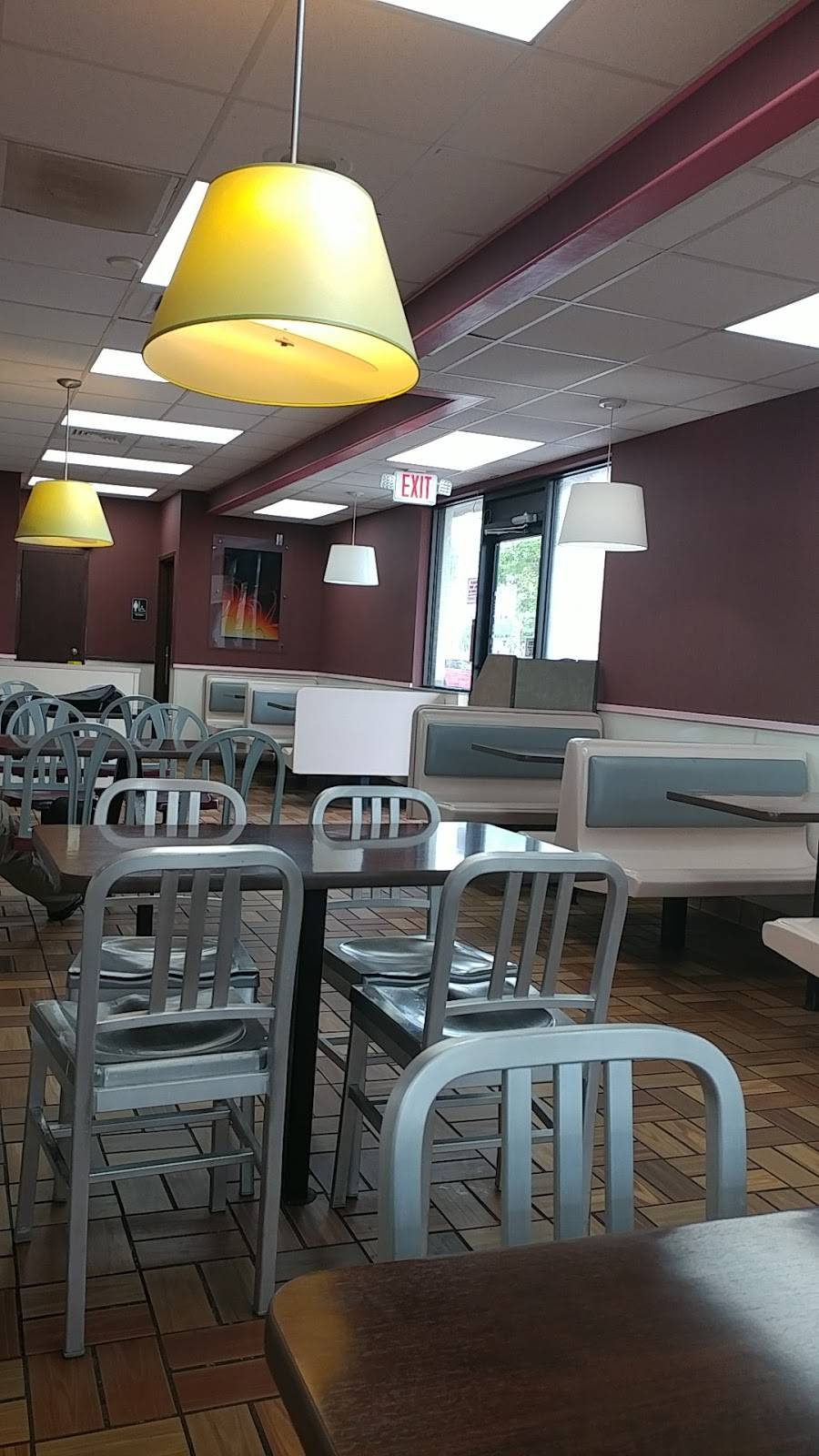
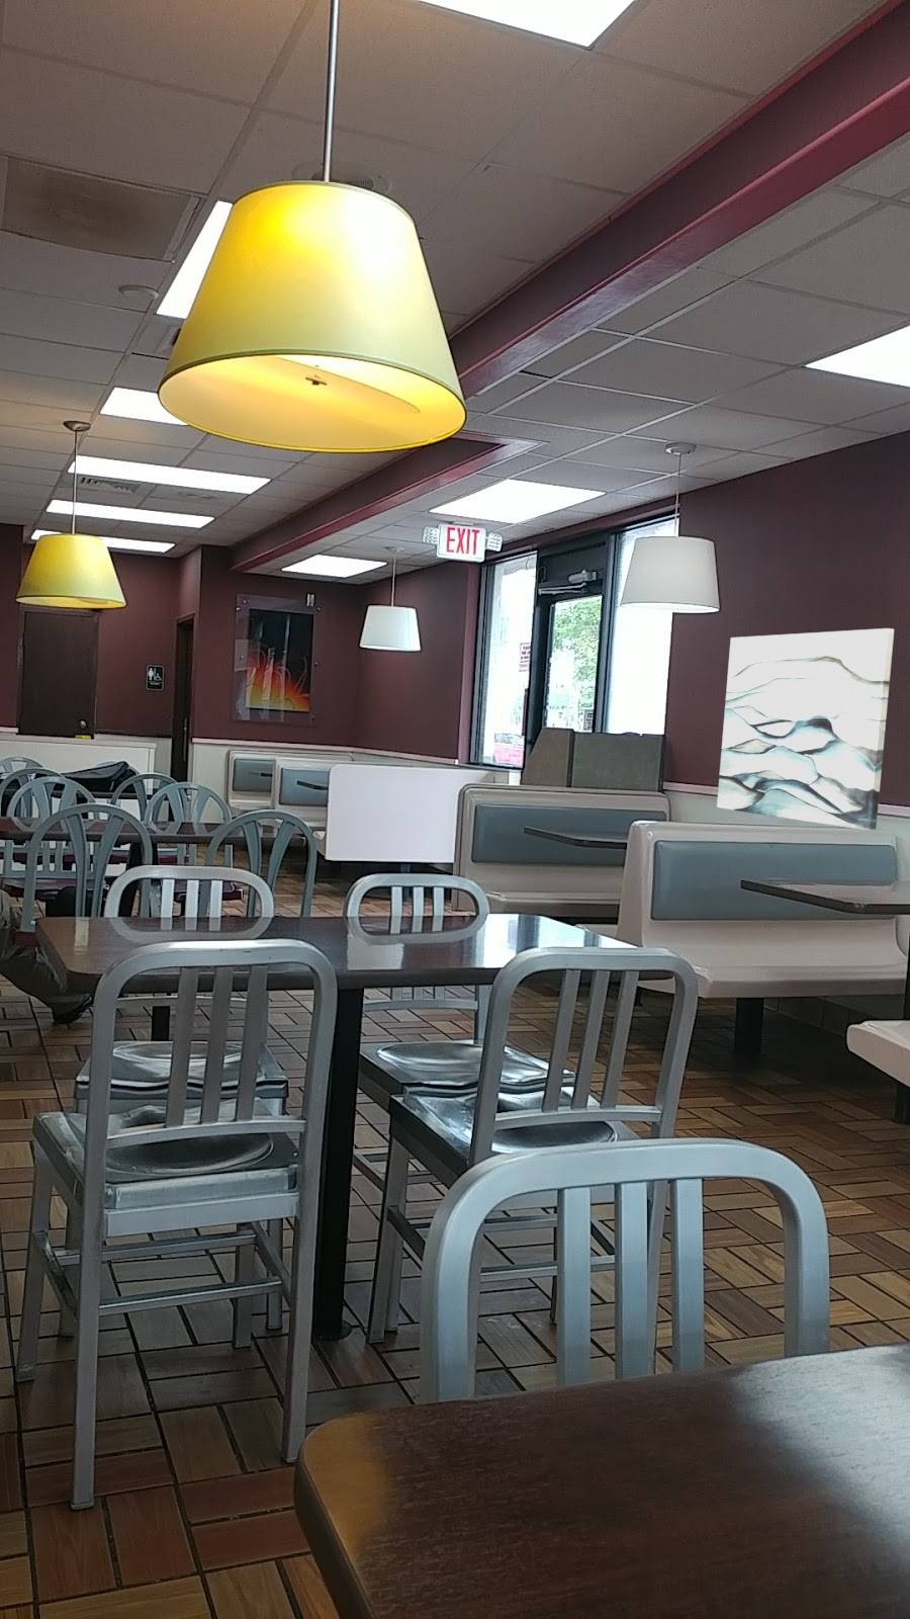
+ wall art [716,627,894,831]
